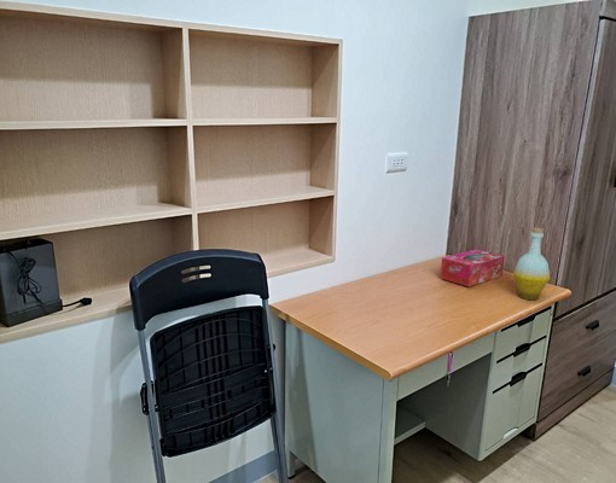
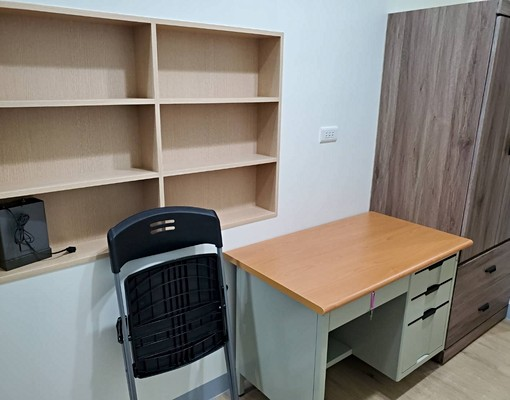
- tissue box [440,249,506,287]
- bottle [512,227,551,301]
